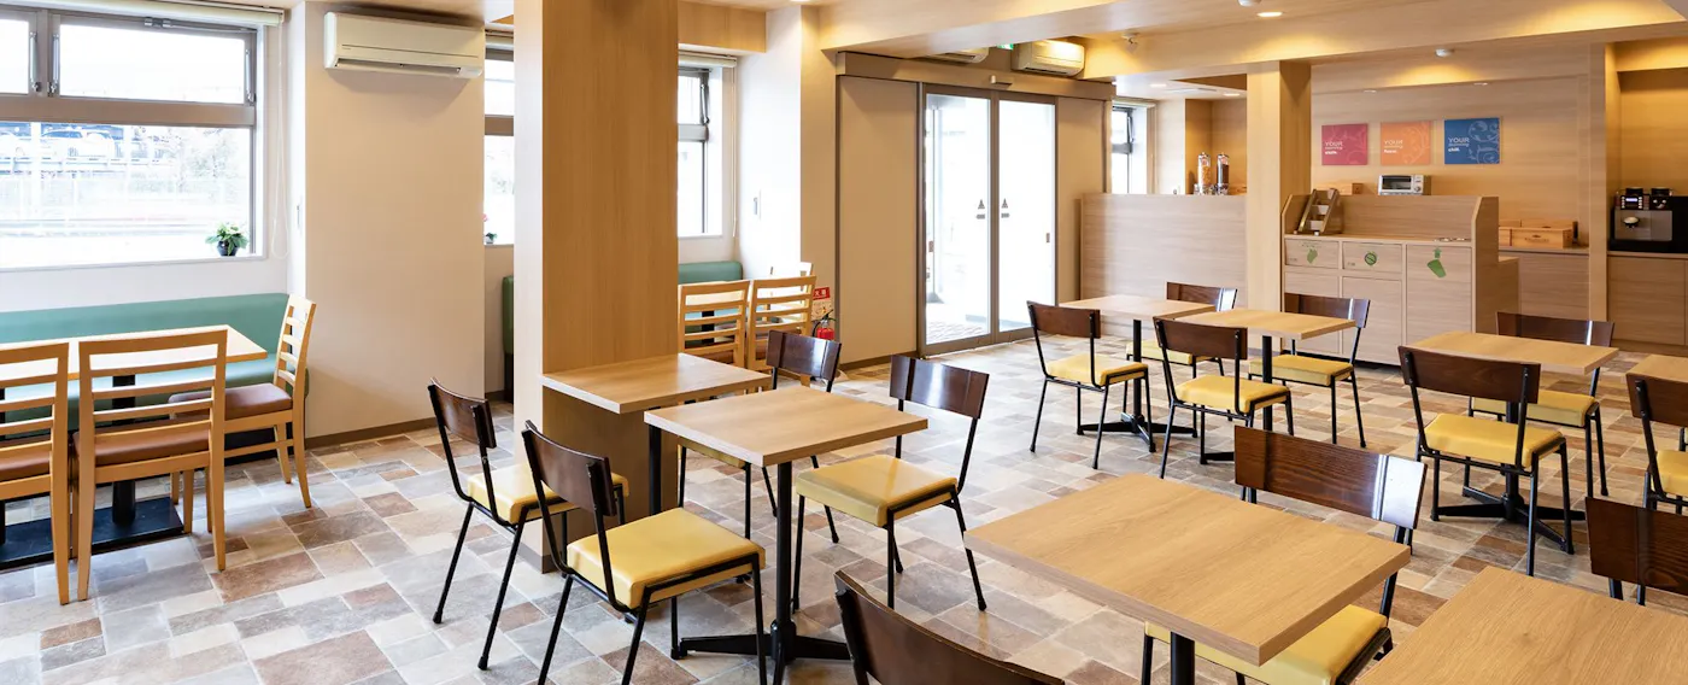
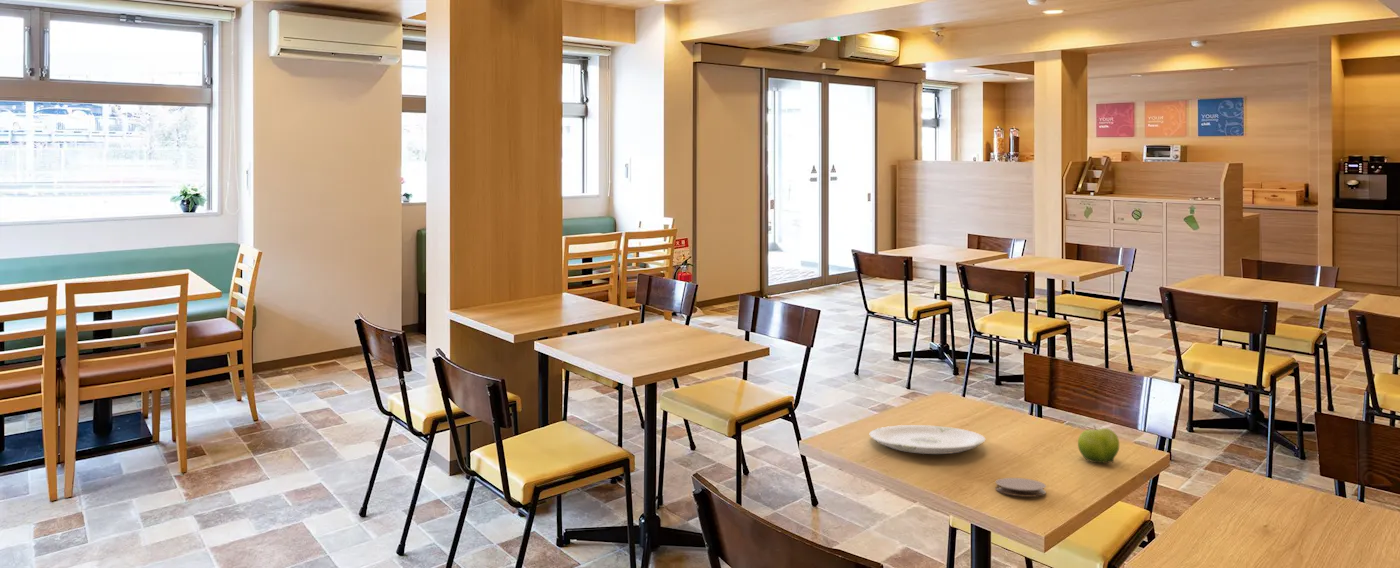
+ plate [869,424,986,455]
+ fruit [1077,424,1120,464]
+ coaster [995,477,1047,498]
